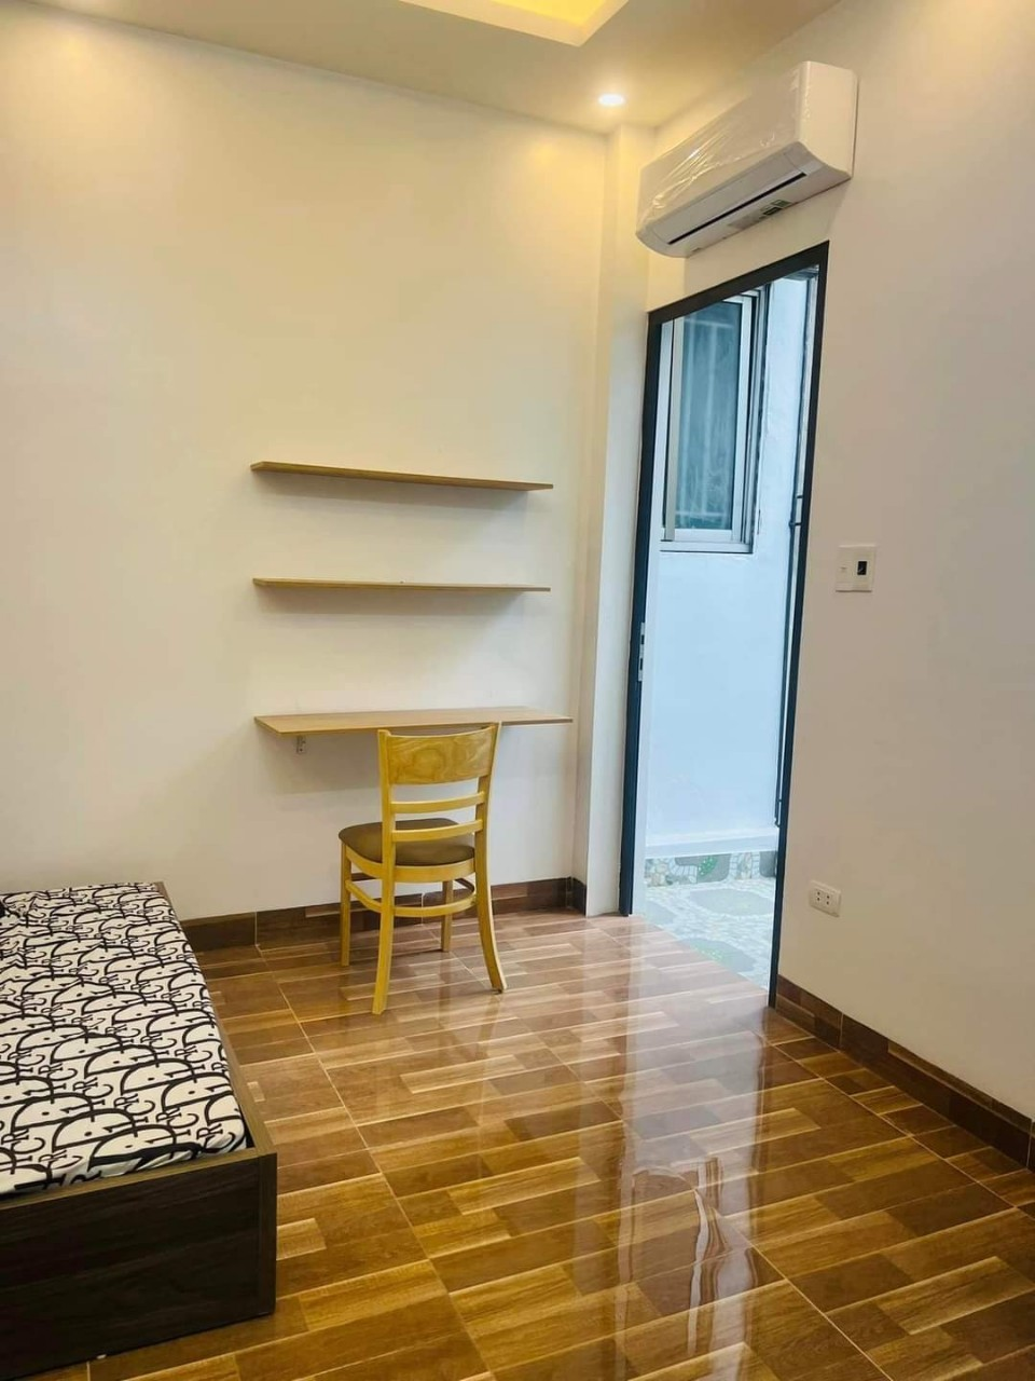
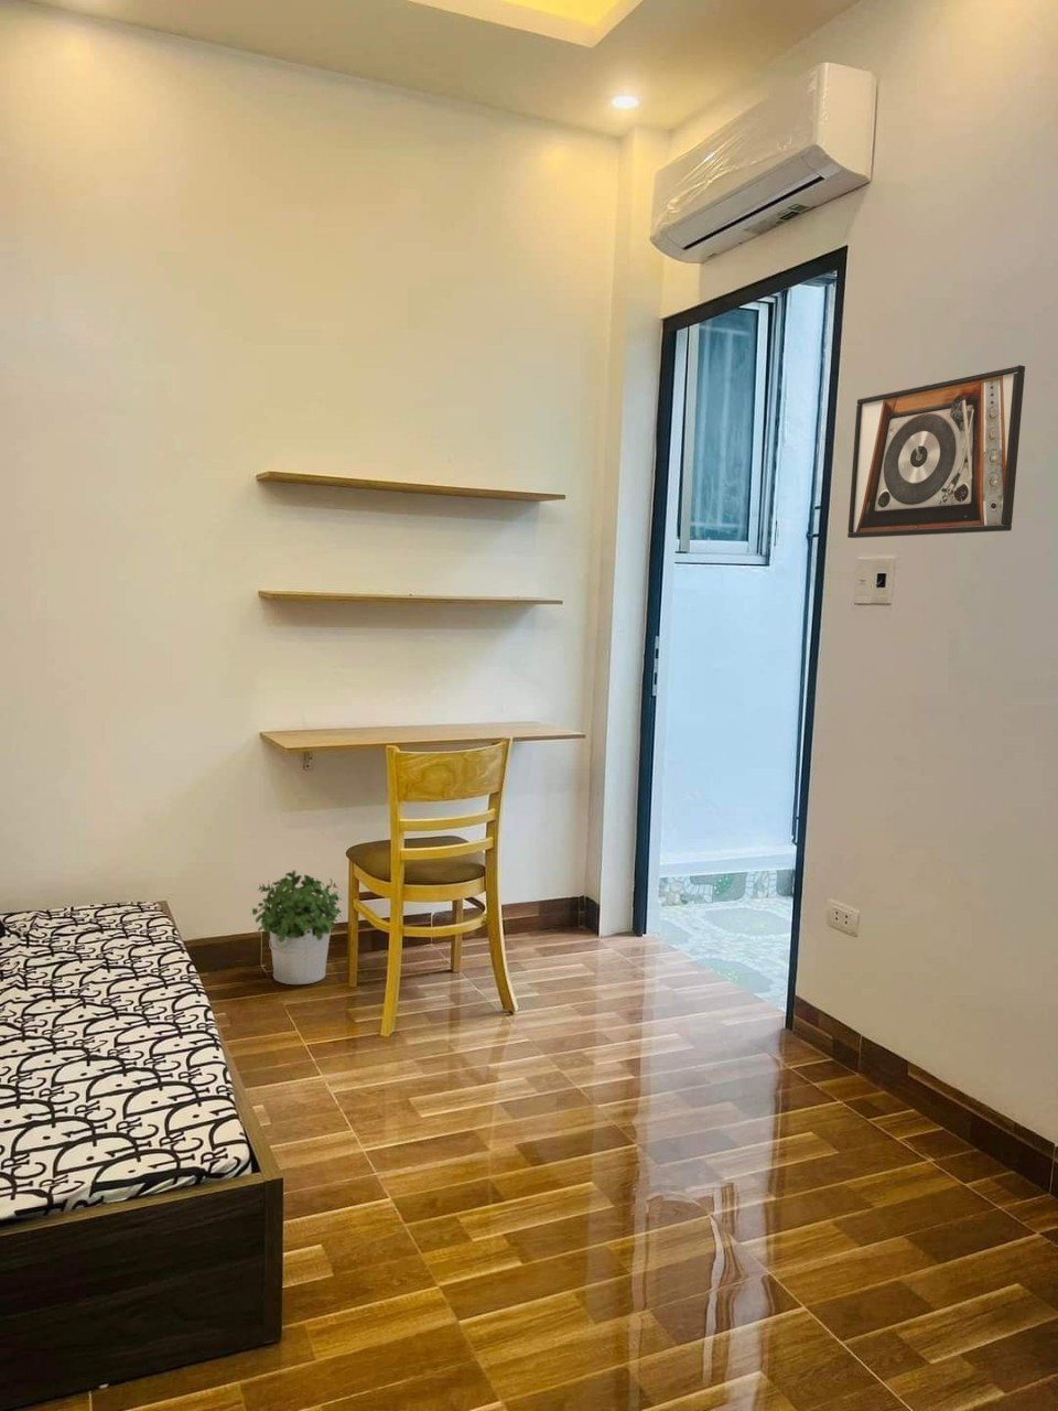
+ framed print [847,363,1026,539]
+ potted plant [250,870,342,985]
